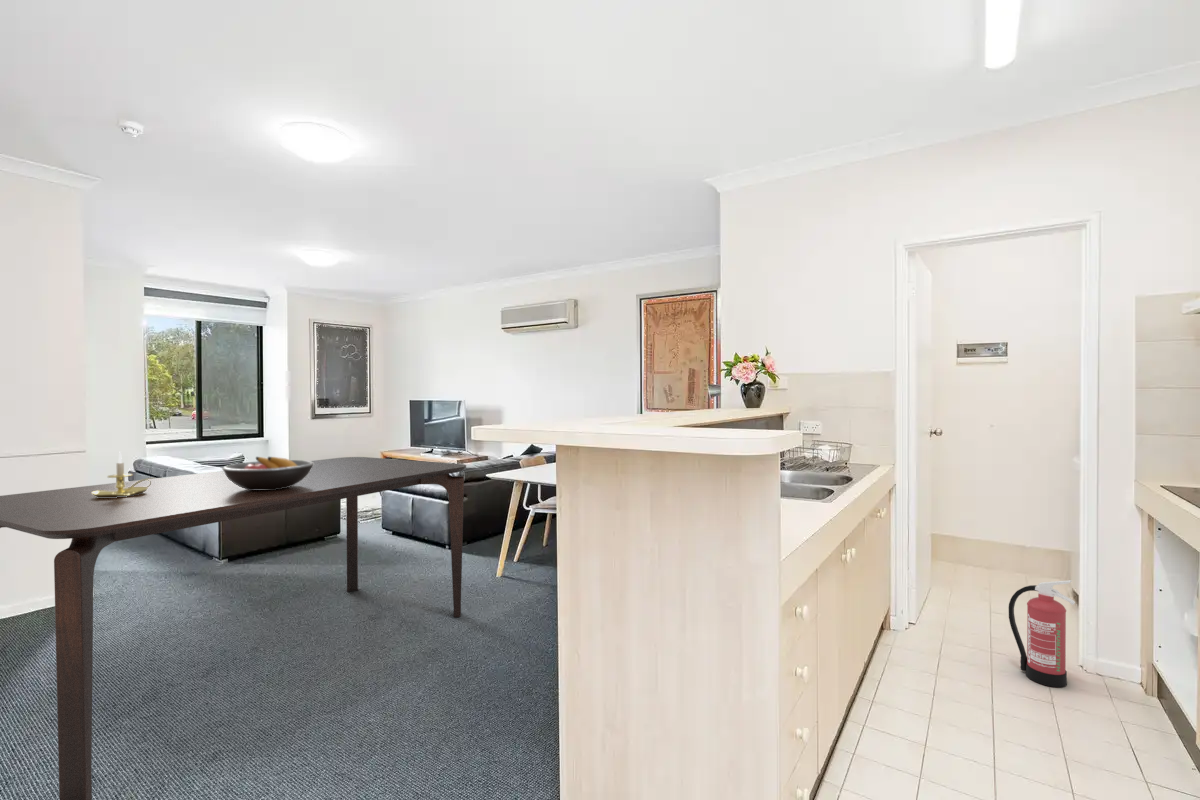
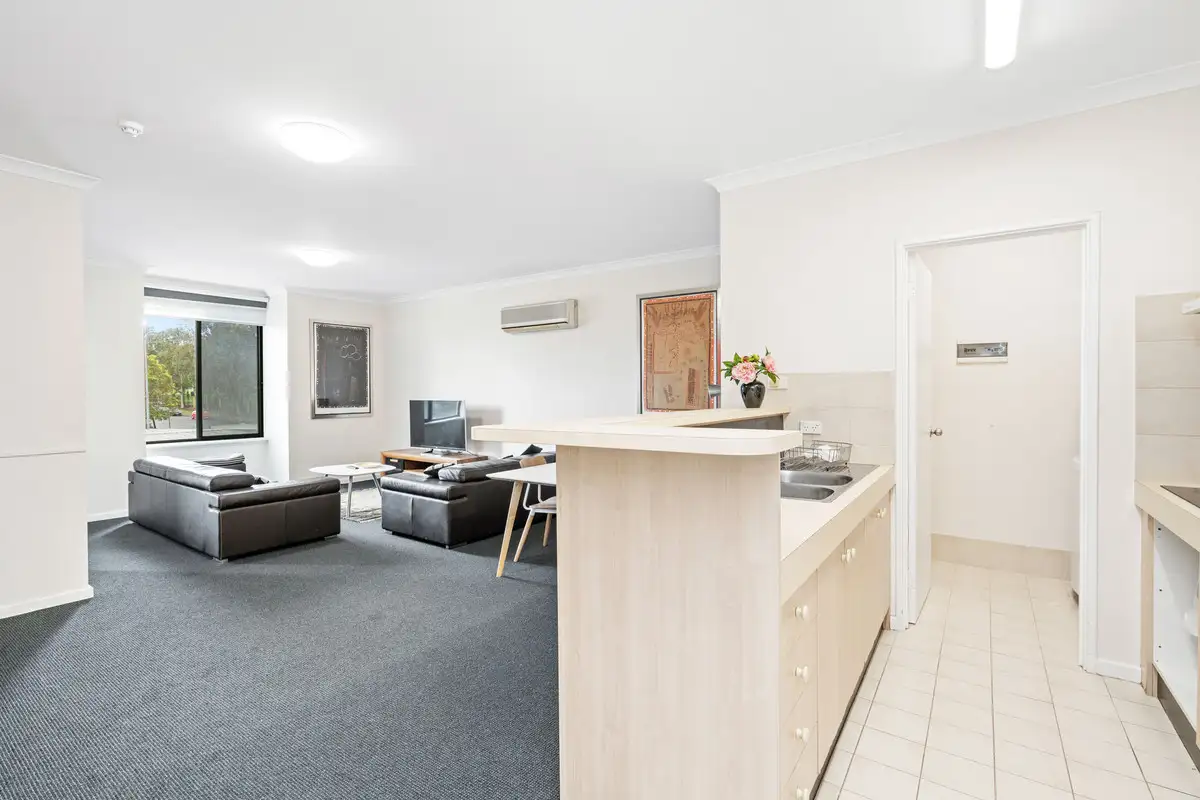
- fire extinguisher [1008,579,1076,688]
- dining table [0,456,467,800]
- candle holder [92,450,154,498]
- fruit bowl [221,456,314,490]
